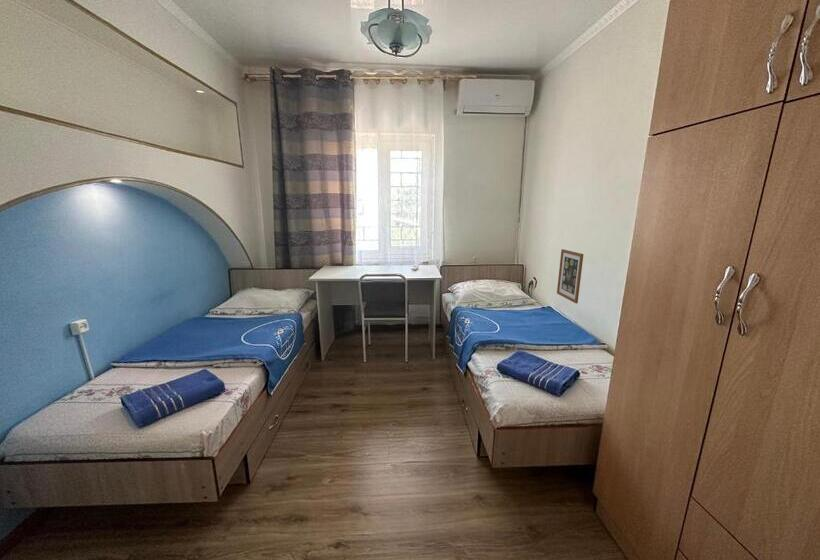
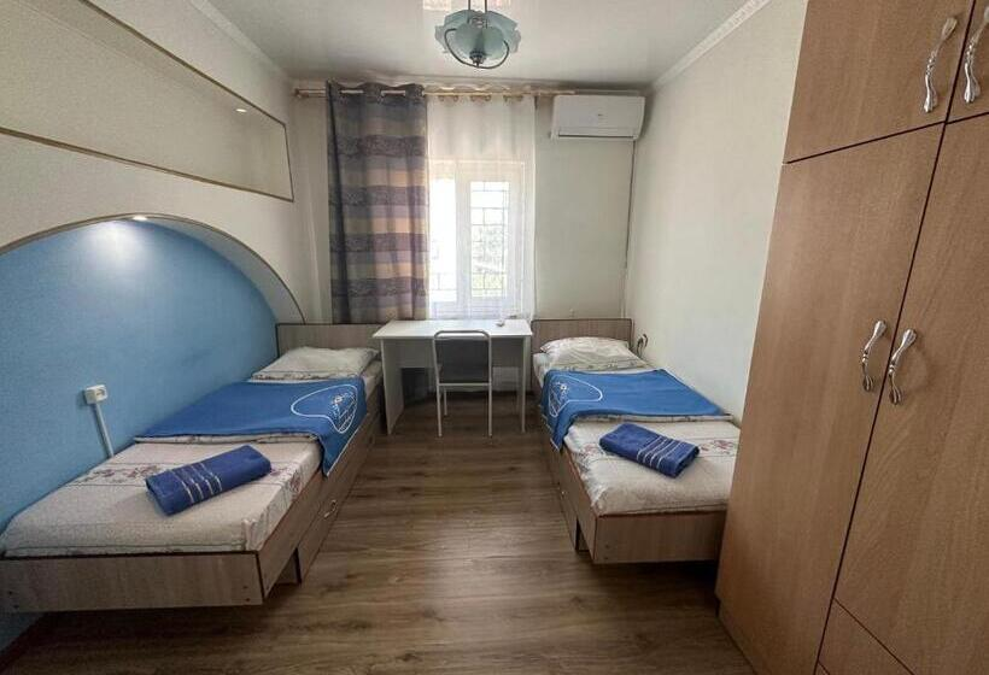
- wall art [556,248,584,304]
